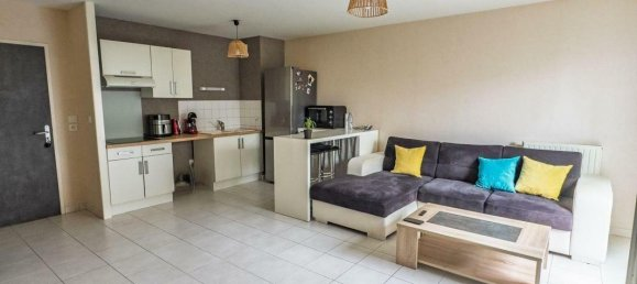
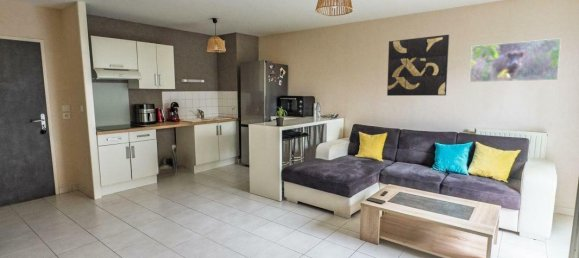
+ wall art [386,34,450,97]
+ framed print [469,37,562,83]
